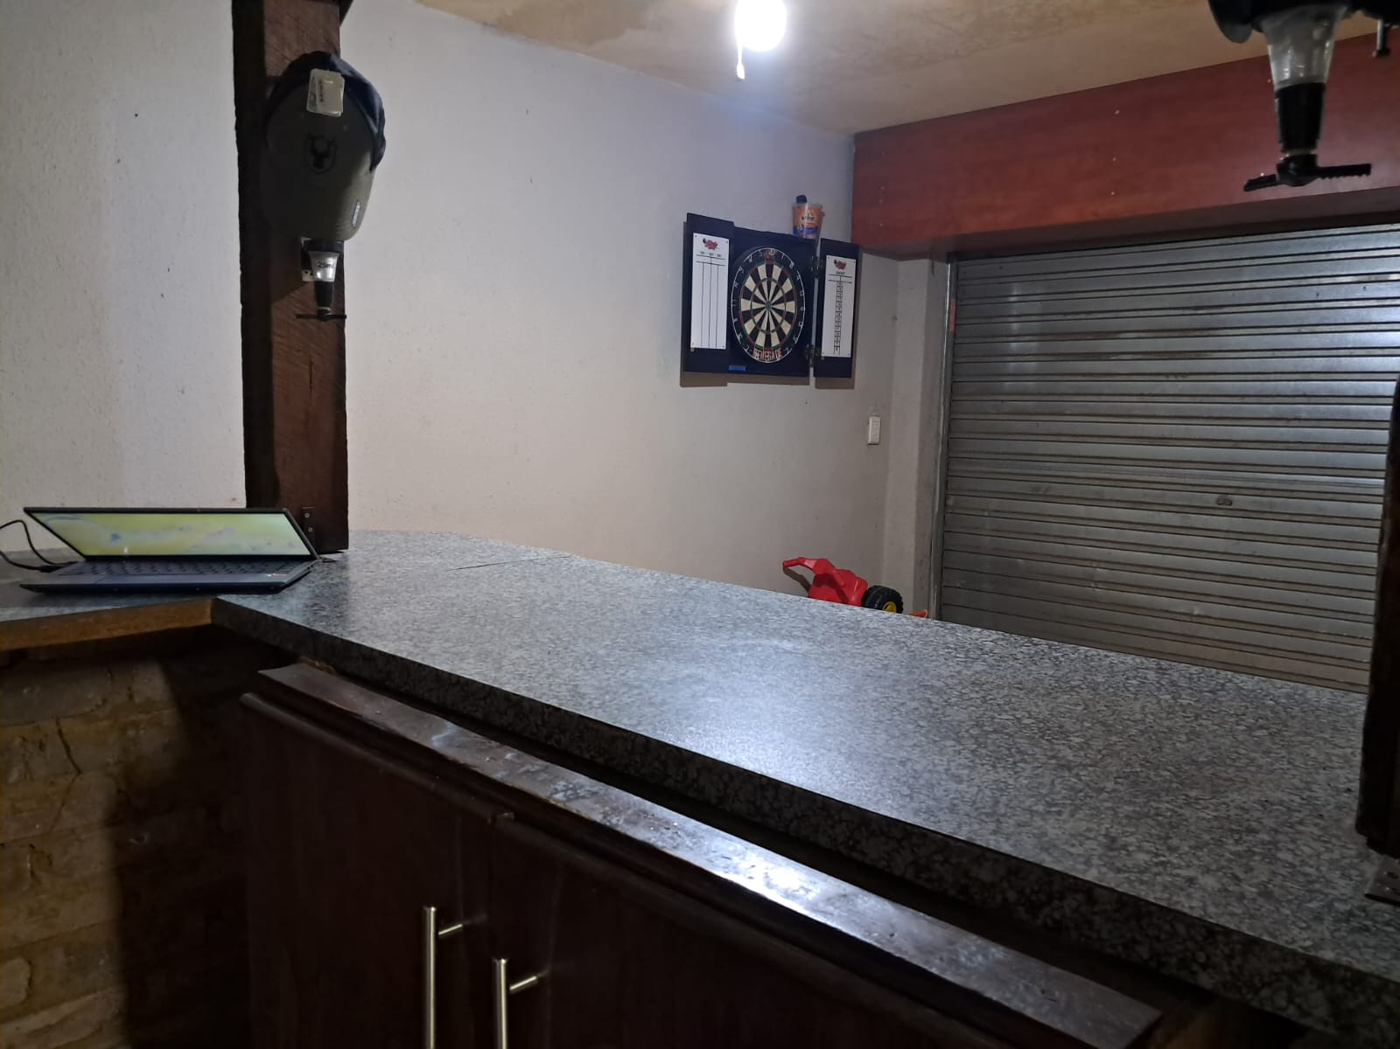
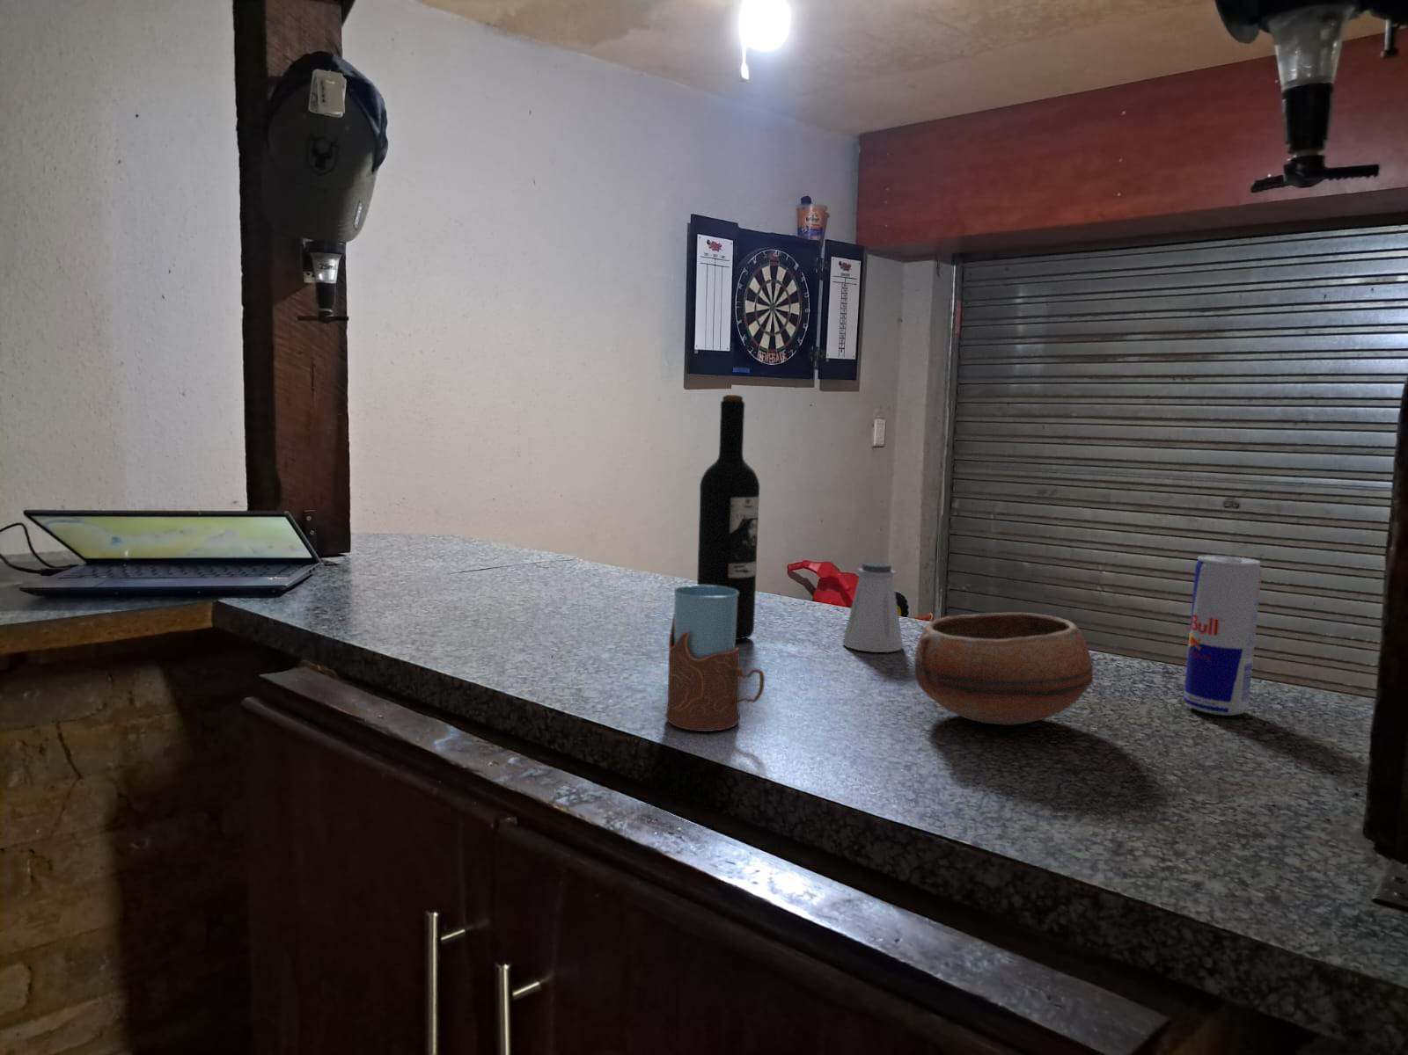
+ bowl [914,611,1094,726]
+ wine bottle [696,393,761,641]
+ beverage can [1183,554,1263,717]
+ drinking glass [664,585,766,733]
+ saltshaker [841,562,904,653]
